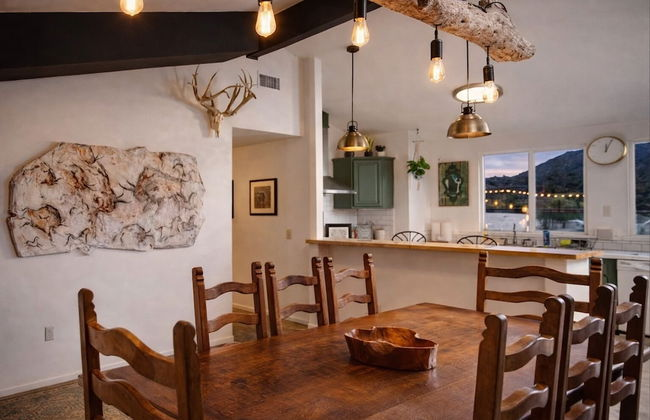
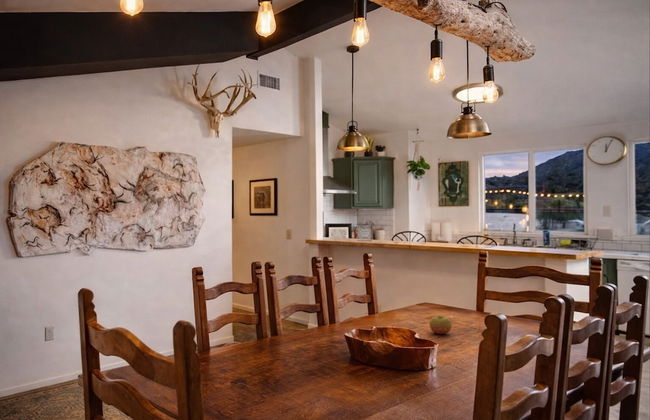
+ apple [428,315,452,335]
